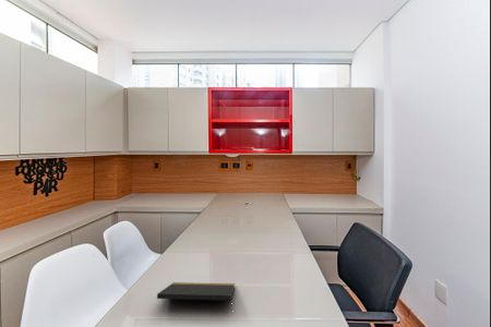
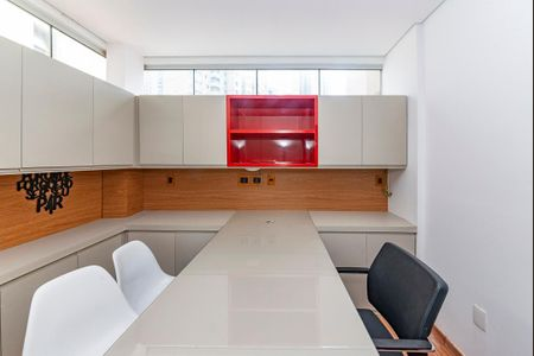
- notepad [156,281,236,310]
